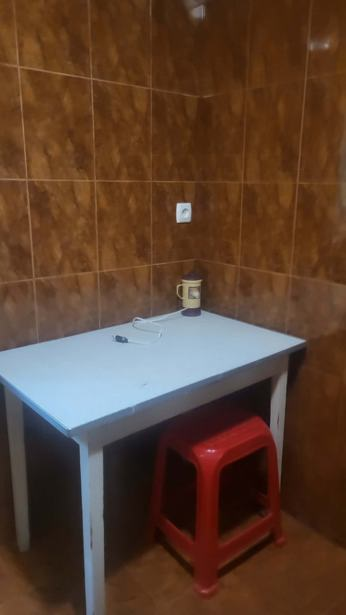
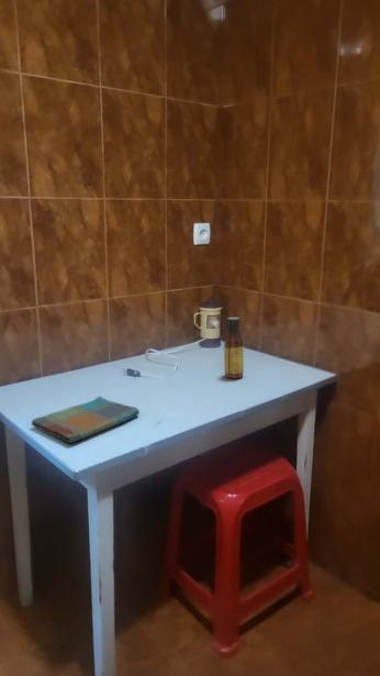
+ dish towel [31,395,141,444]
+ sauce bottle [223,317,245,379]
